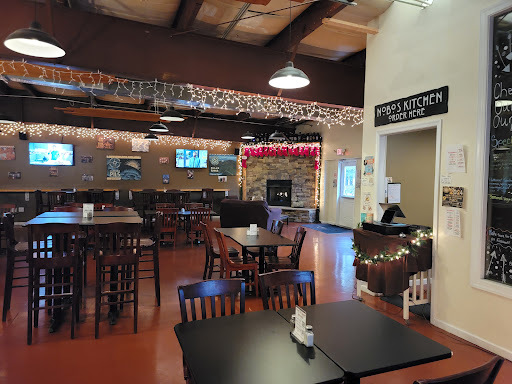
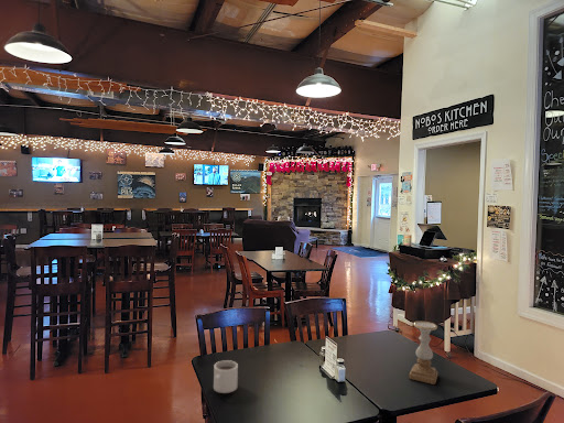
+ mug [213,359,239,394]
+ candle holder [408,321,438,386]
